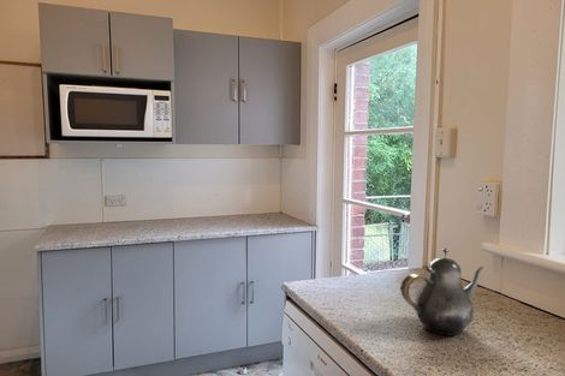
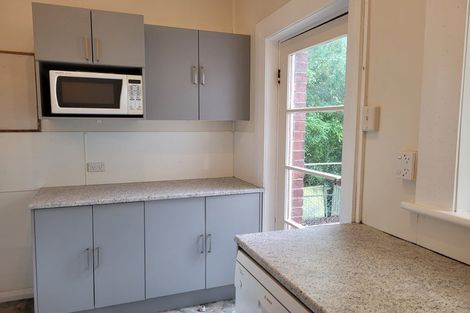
- teapot [399,246,484,338]
